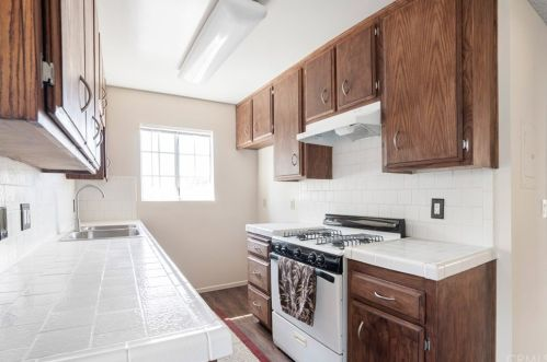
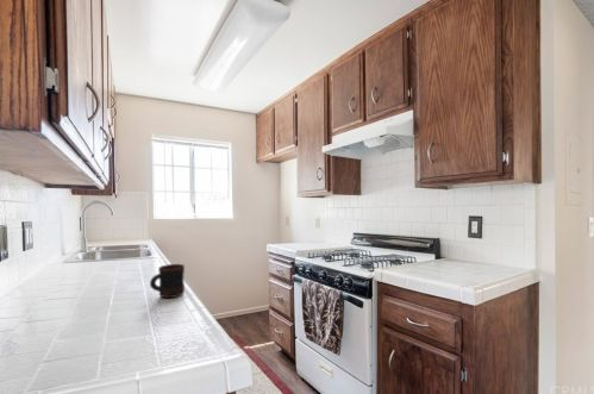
+ mug [149,263,186,299]
